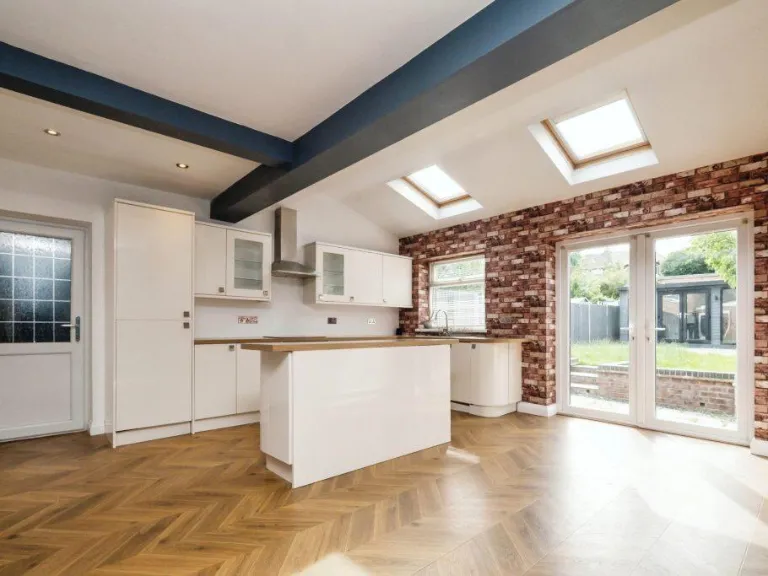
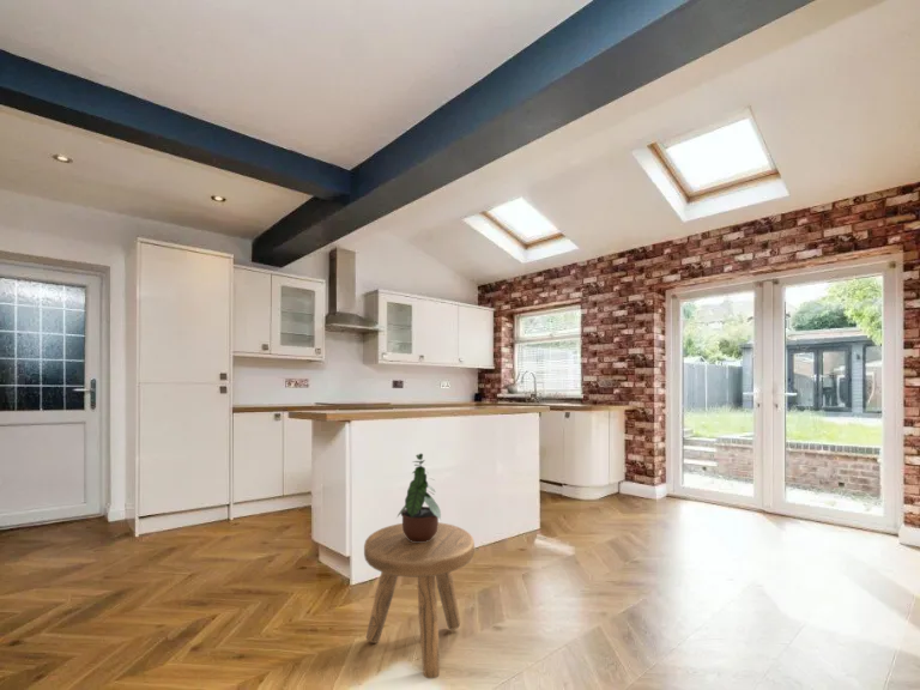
+ potted plant [395,453,442,541]
+ stool [363,521,476,679]
